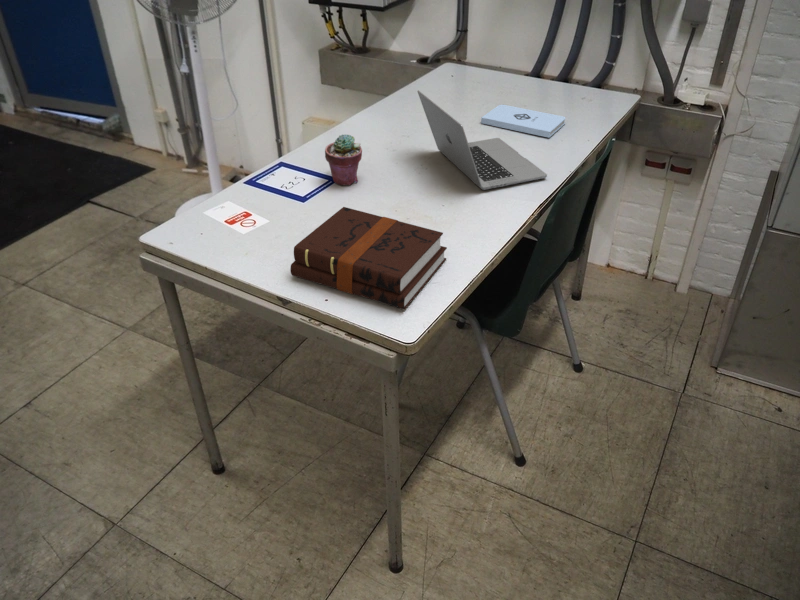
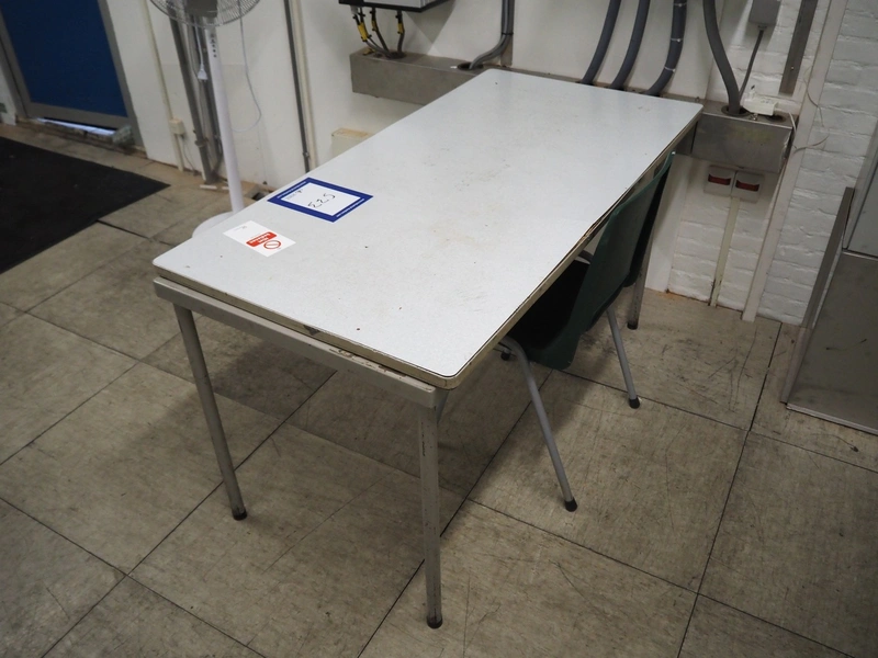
- hardback book [290,206,448,310]
- potted succulent [324,133,363,186]
- laptop [417,89,548,191]
- notepad [480,104,567,139]
